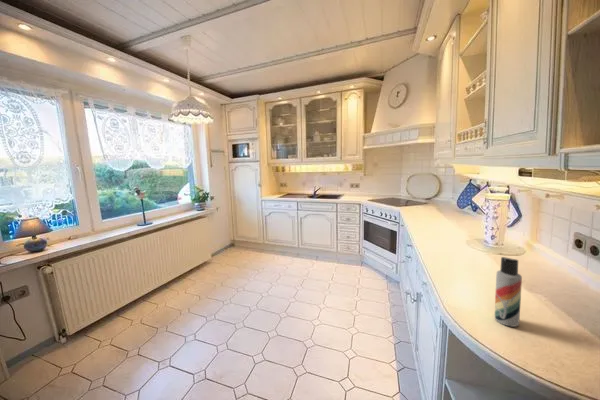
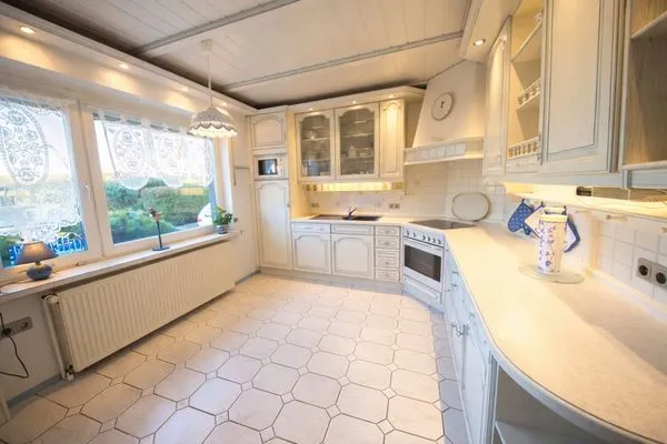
- lotion bottle [494,256,523,328]
